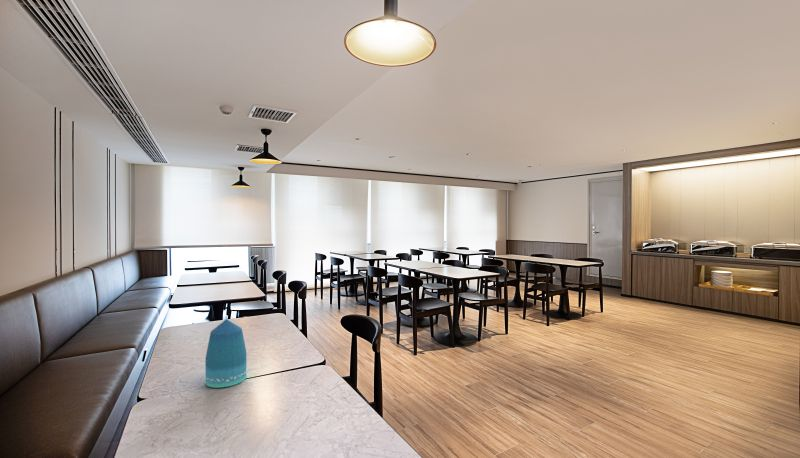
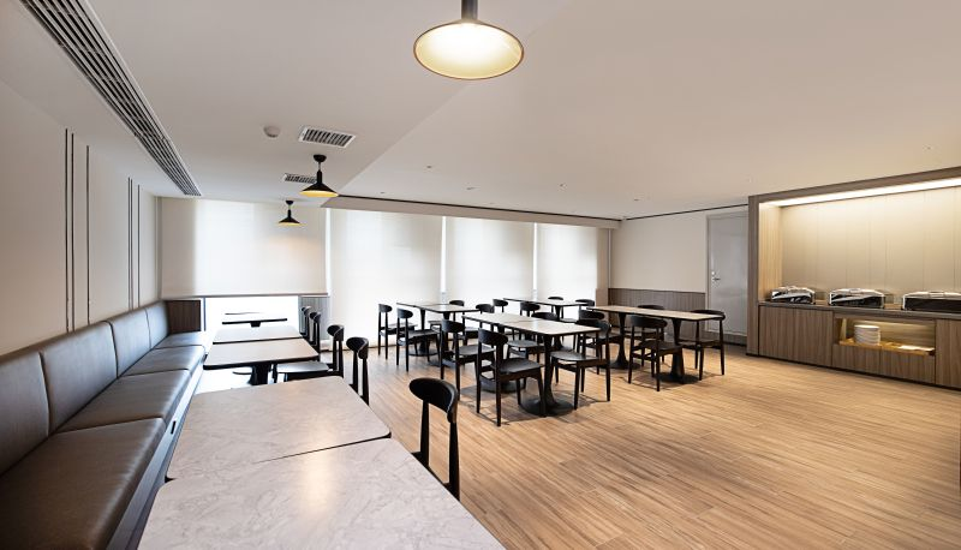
- vase [205,318,247,389]
